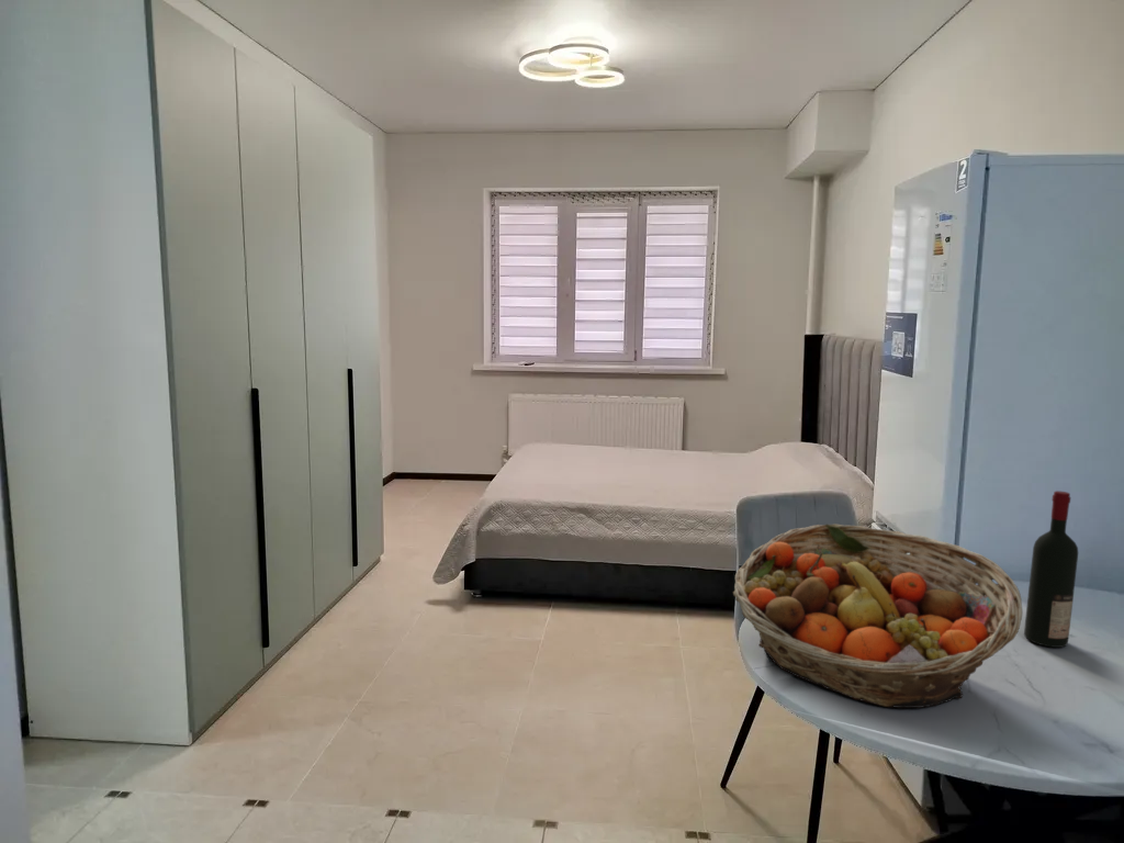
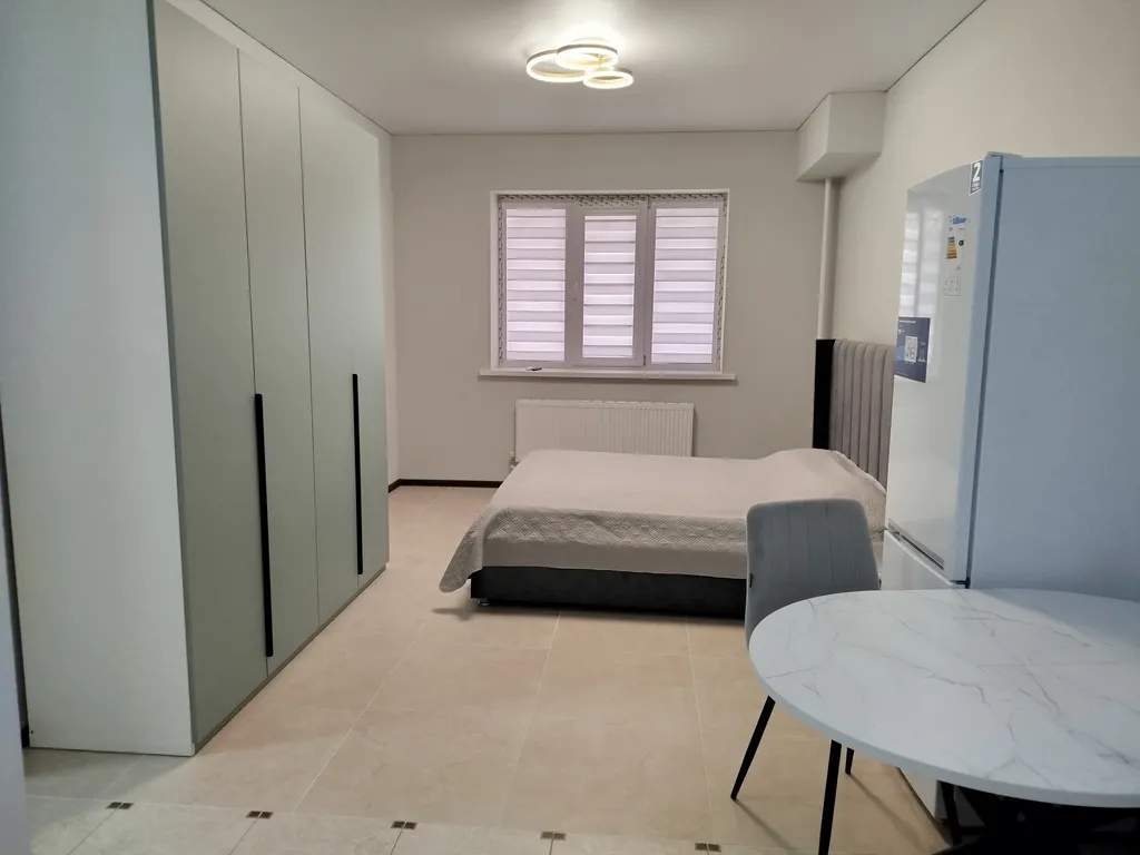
- fruit basket [732,522,1023,709]
- alcohol [1023,490,1079,649]
